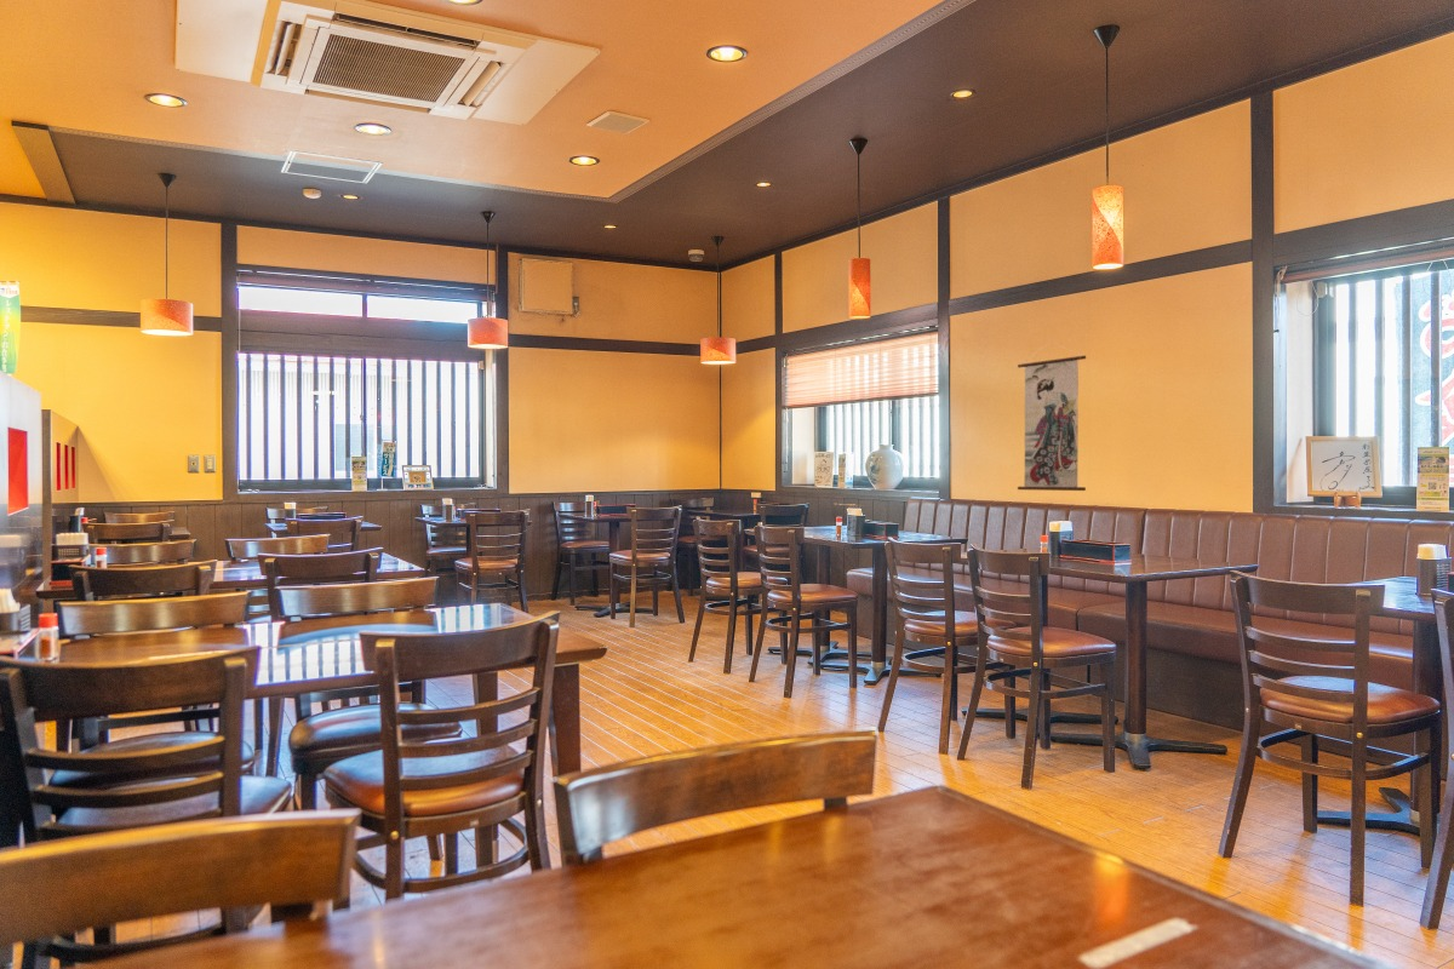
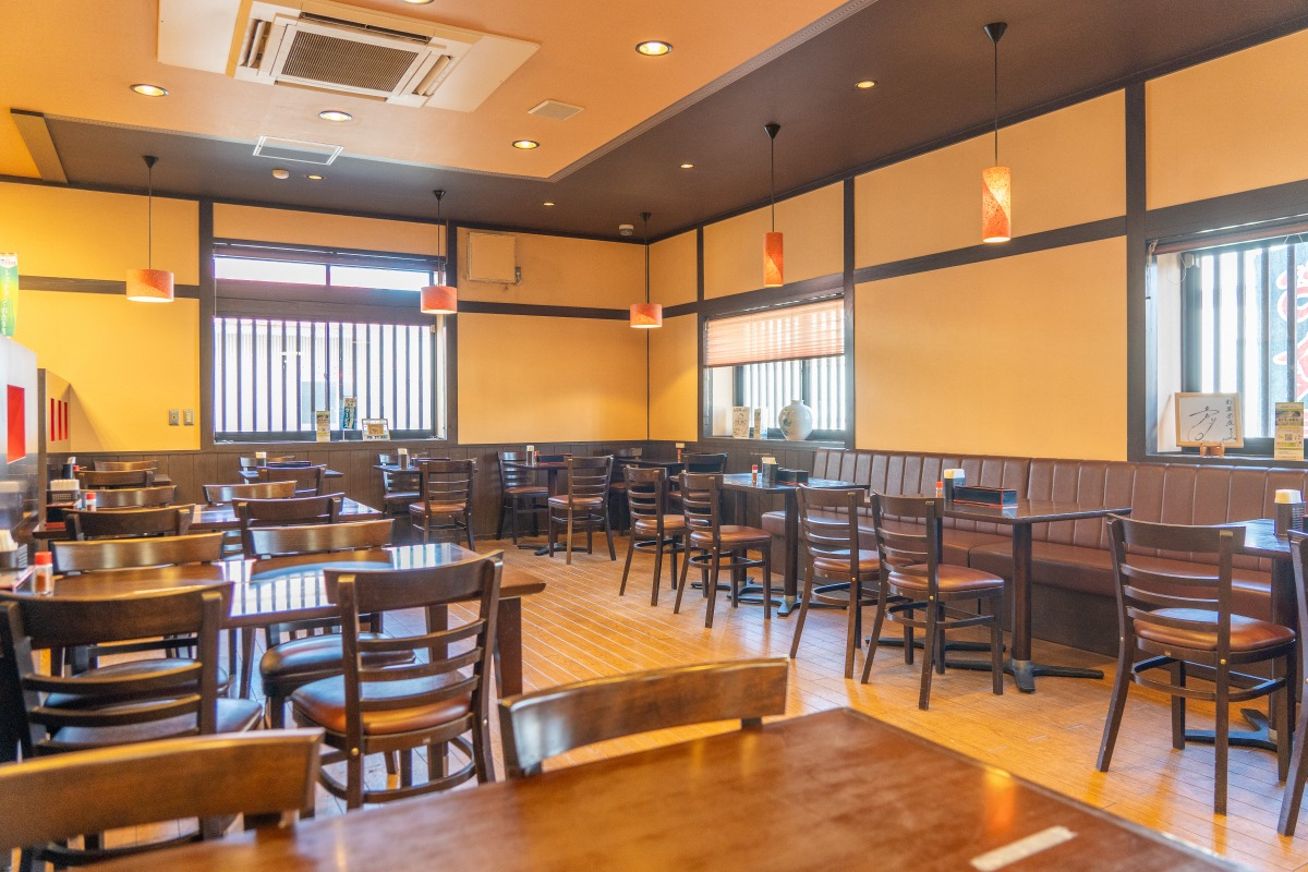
- wall scroll [1017,340,1087,492]
